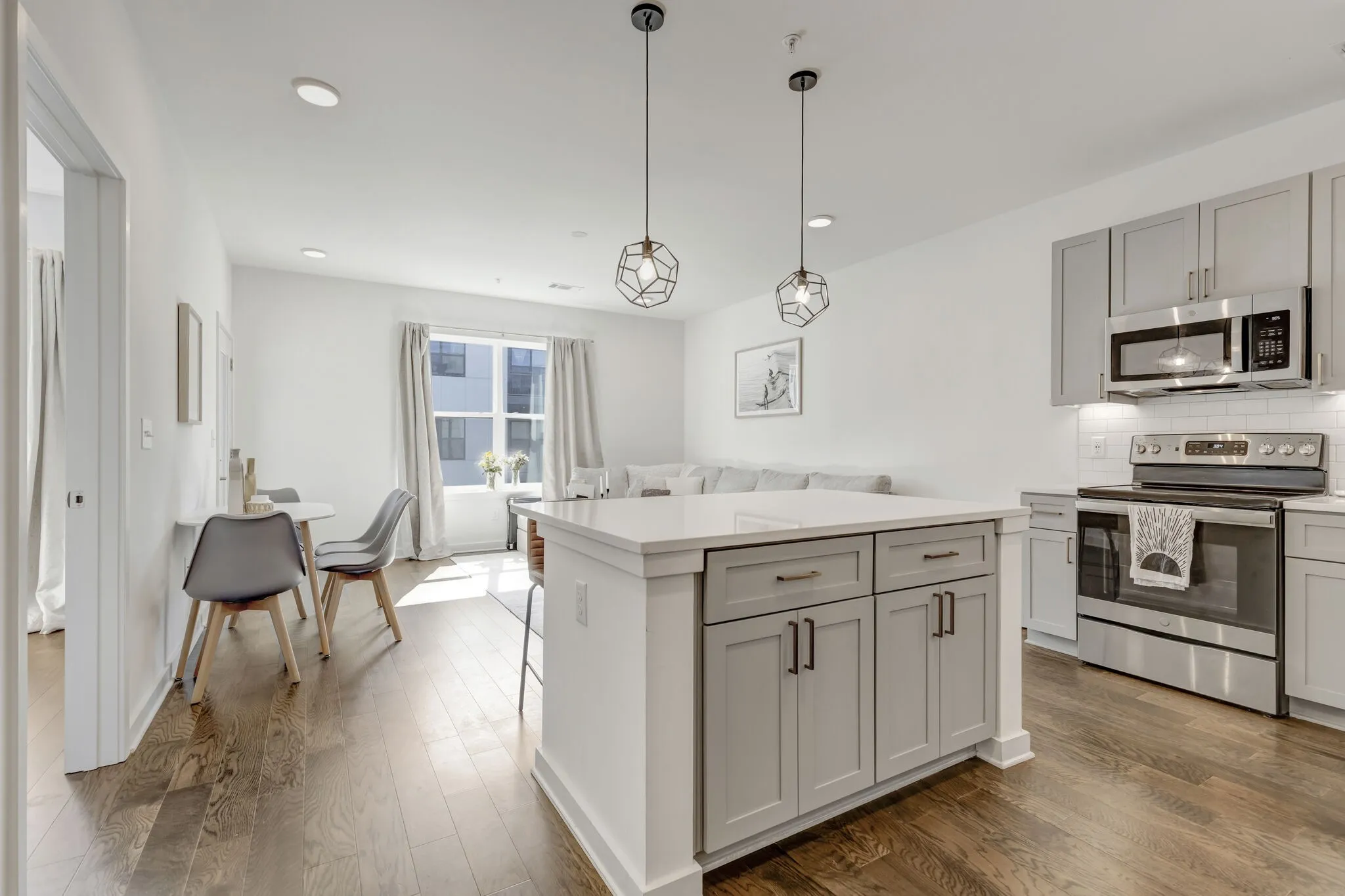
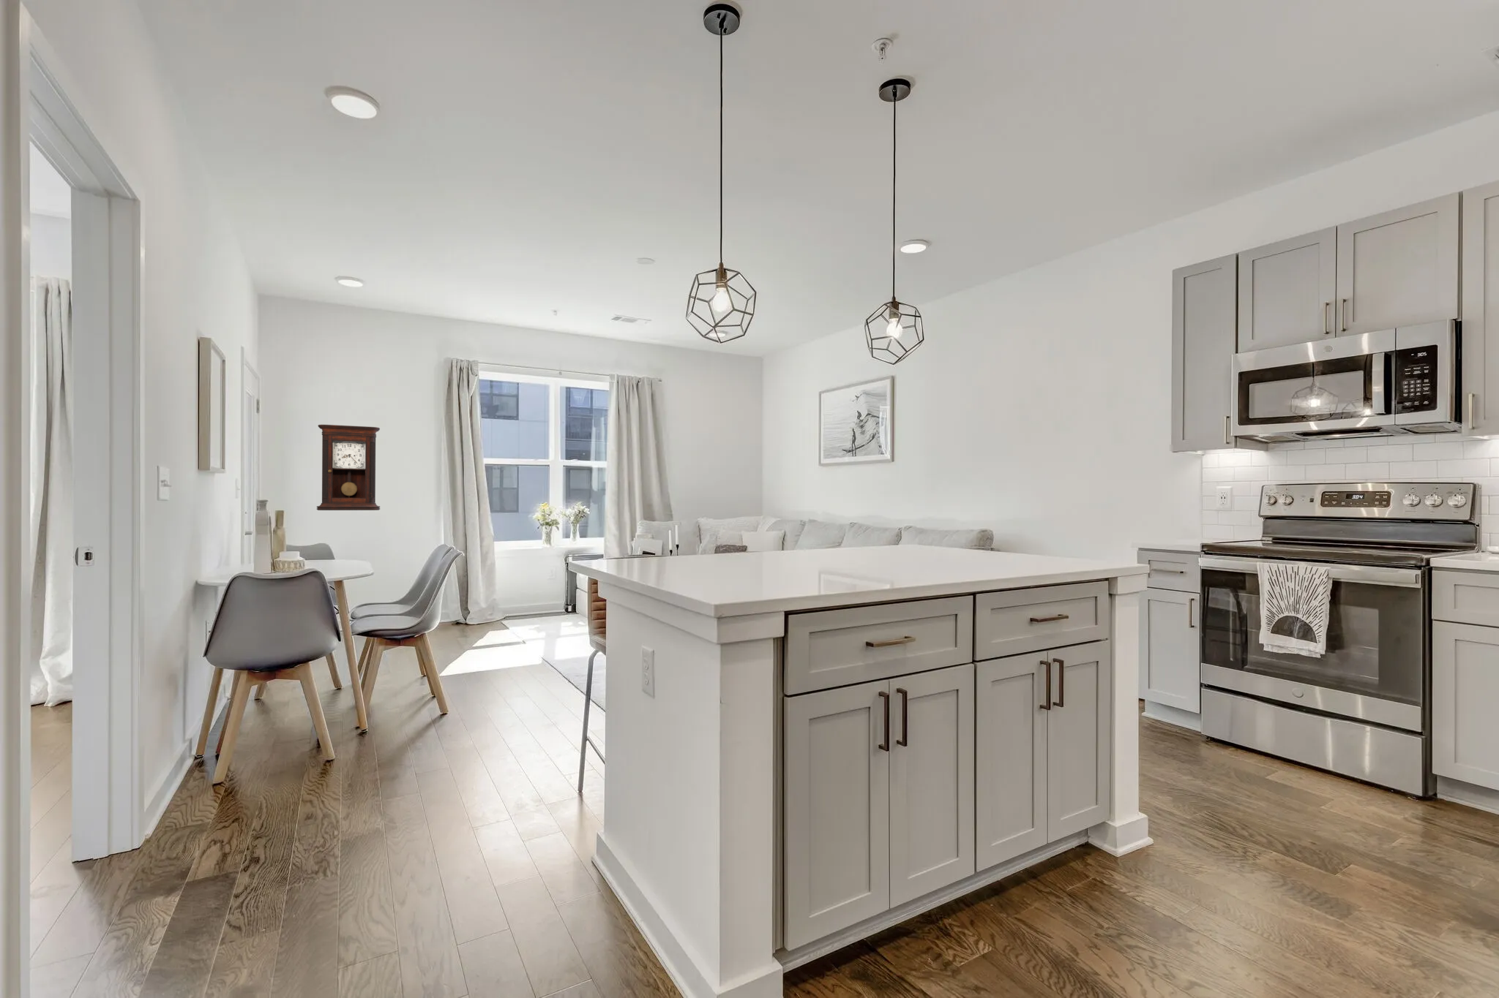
+ pendulum clock [317,424,381,511]
